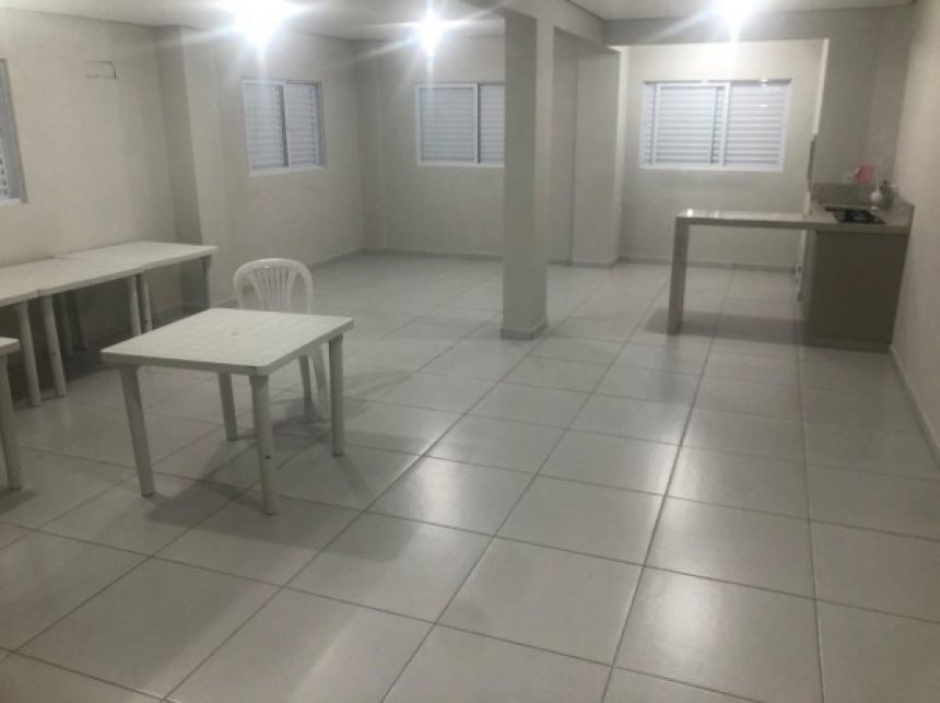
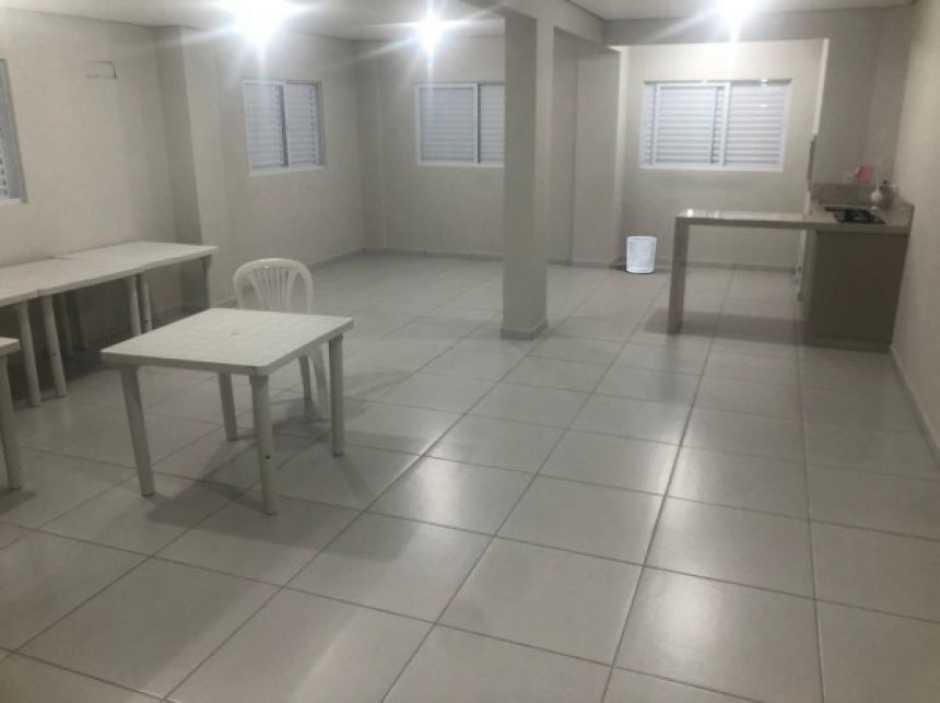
+ waste bin [626,235,658,274]
